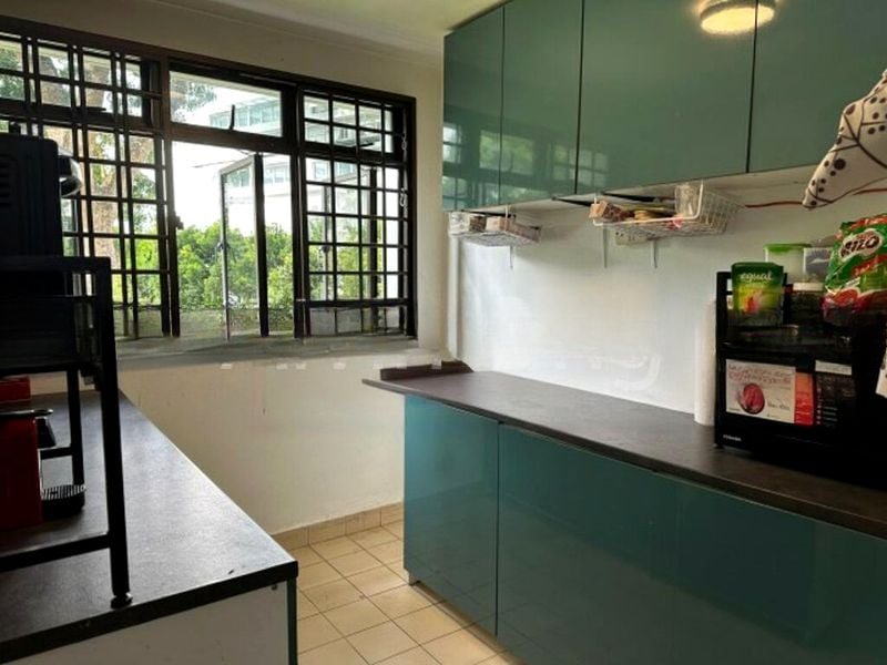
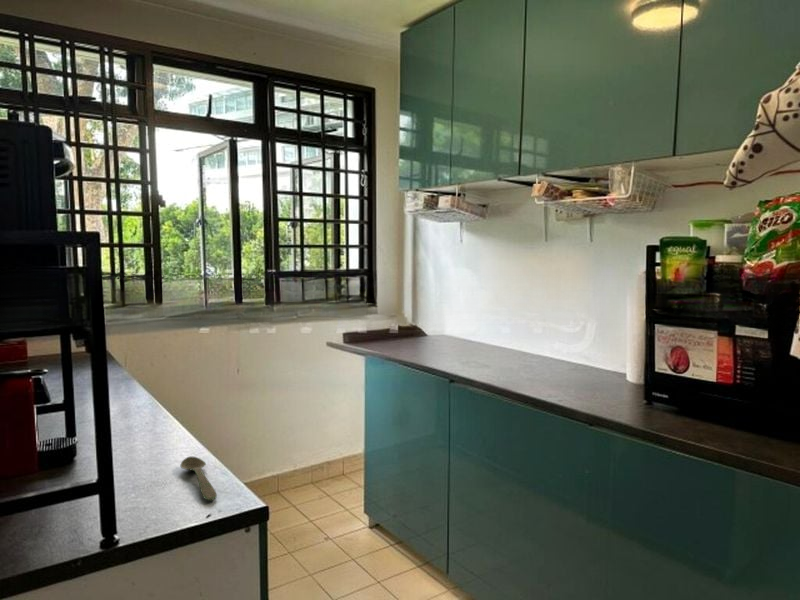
+ spoon [180,456,218,501]
